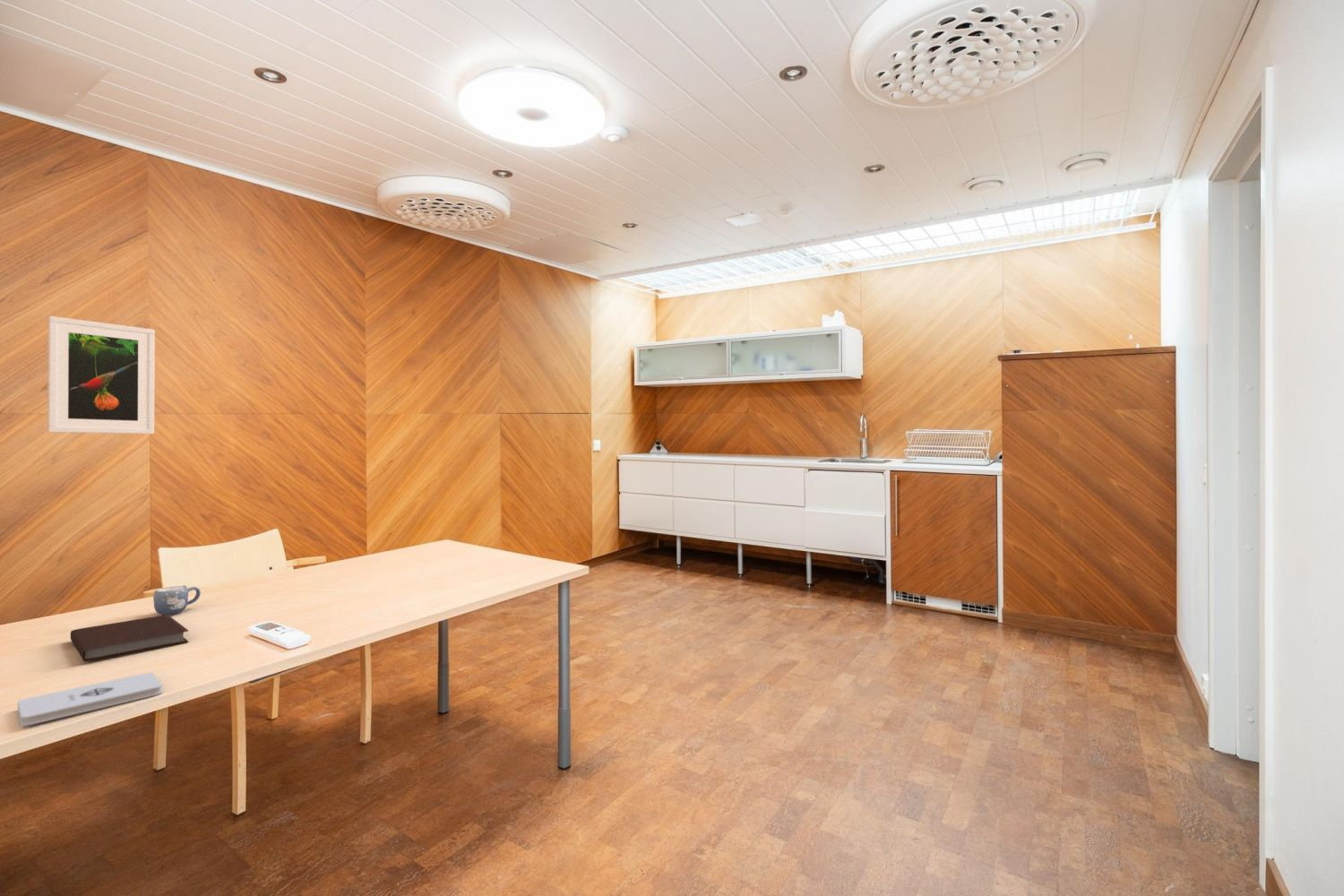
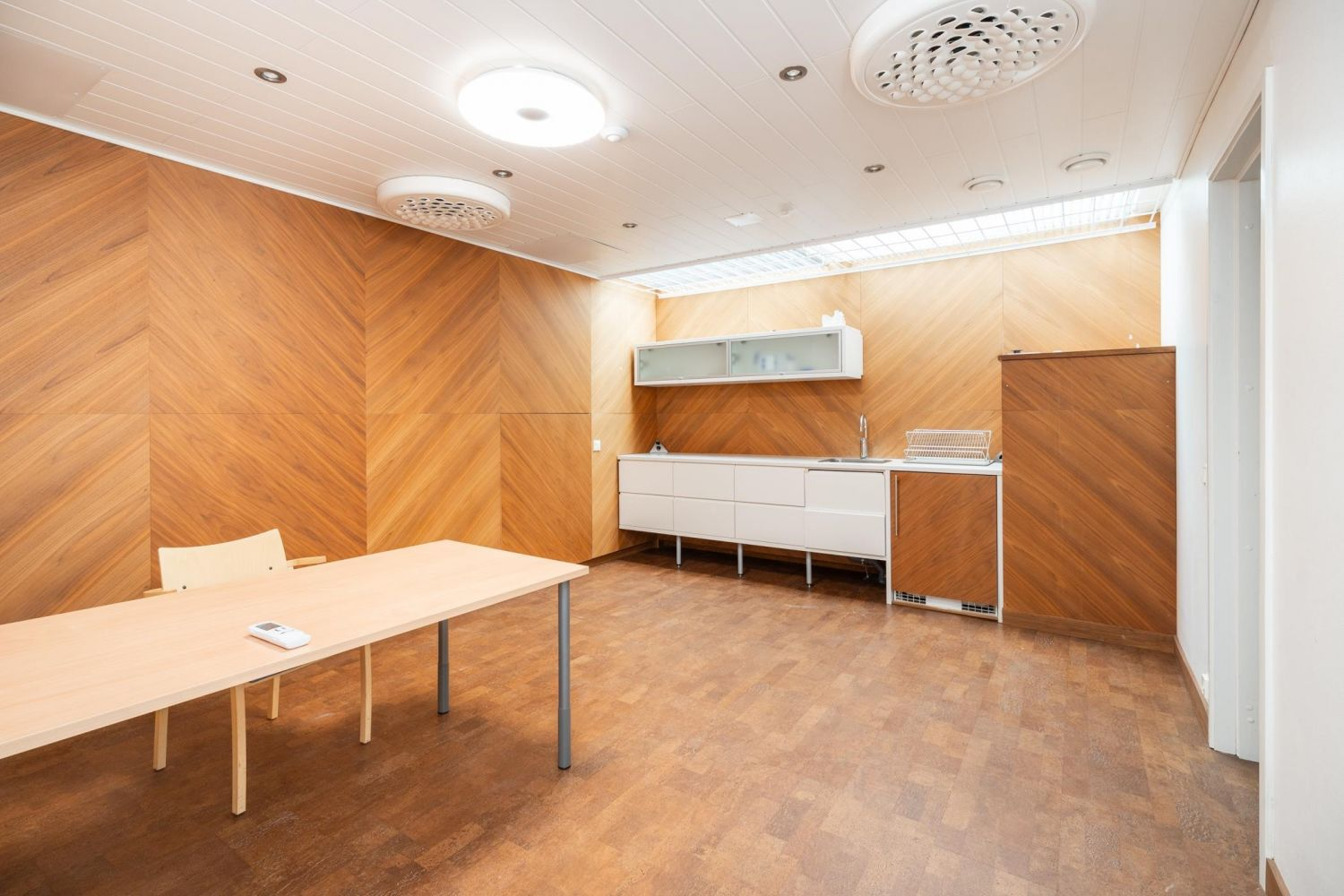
- mug [152,585,202,616]
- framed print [47,315,156,435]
- notepad [17,671,163,727]
- notebook [70,615,189,662]
